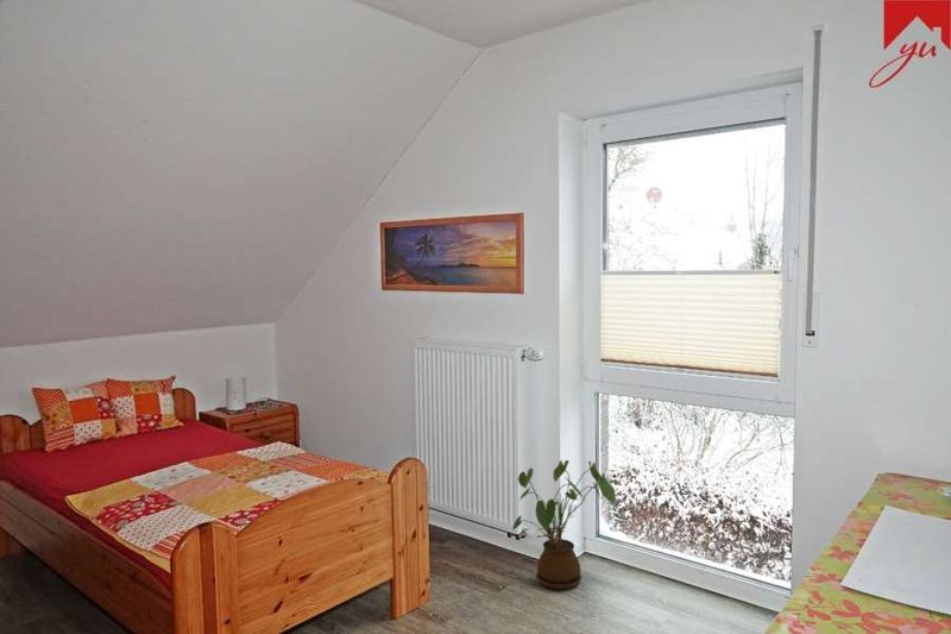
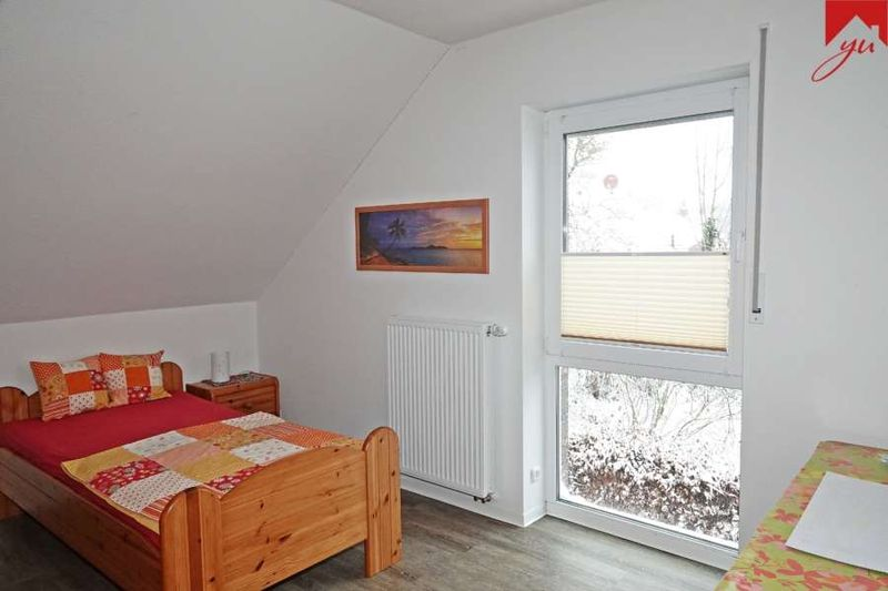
- house plant [511,459,617,590]
